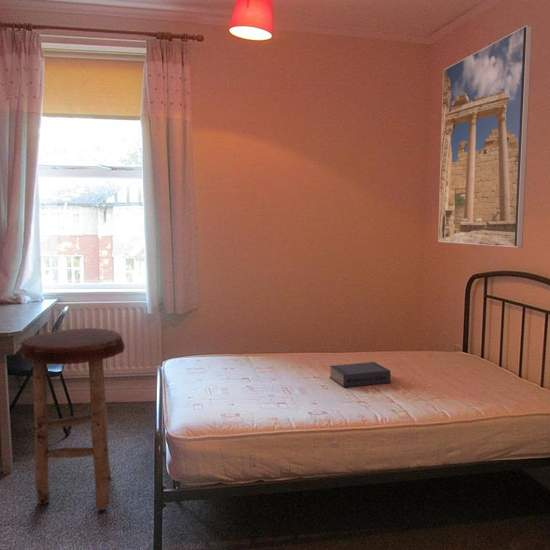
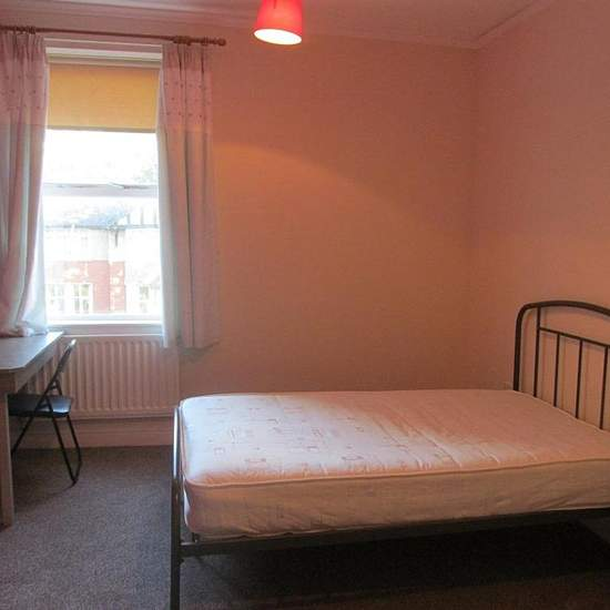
- stool [20,327,126,511]
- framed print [437,24,533,248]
- book [329,361,391,388]
